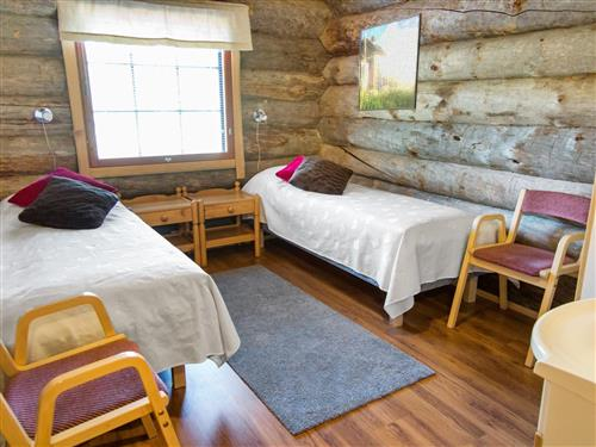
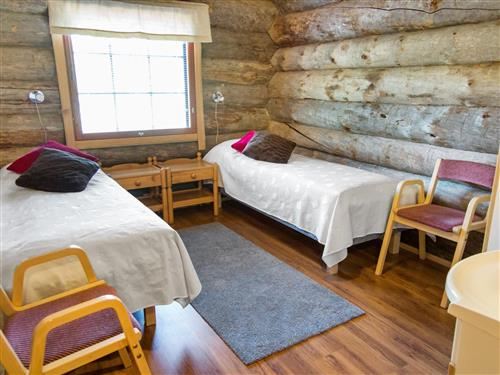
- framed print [356,12,423,112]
